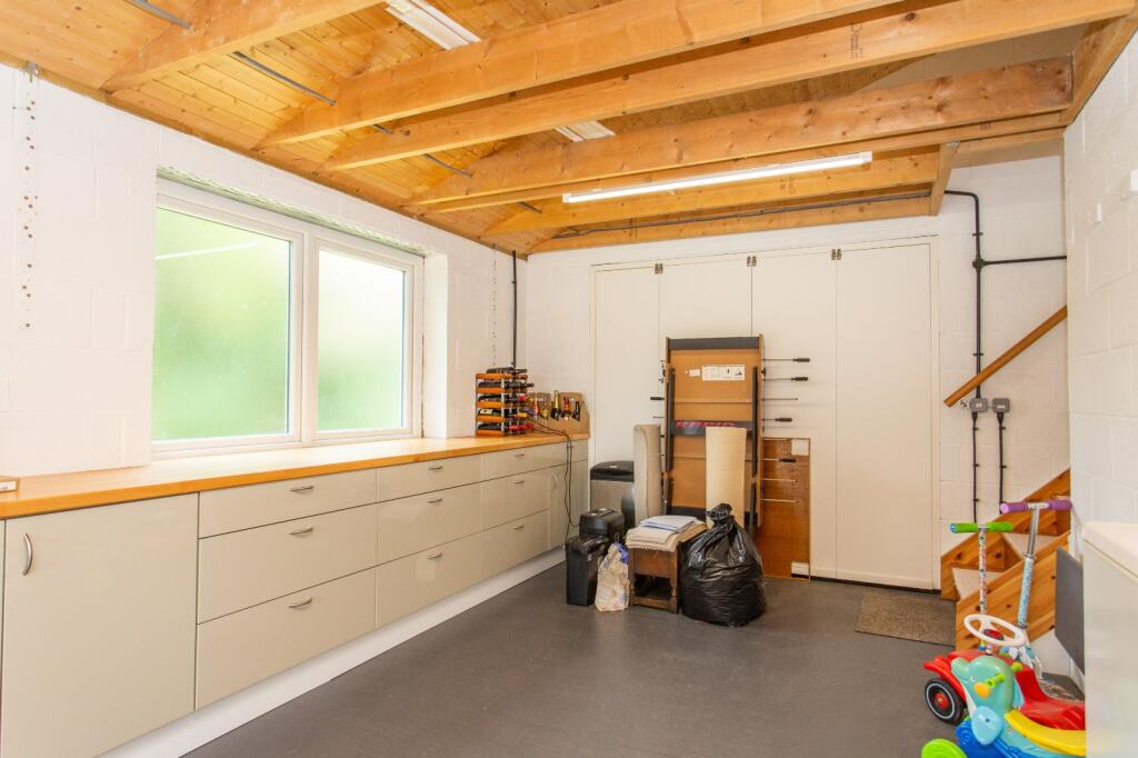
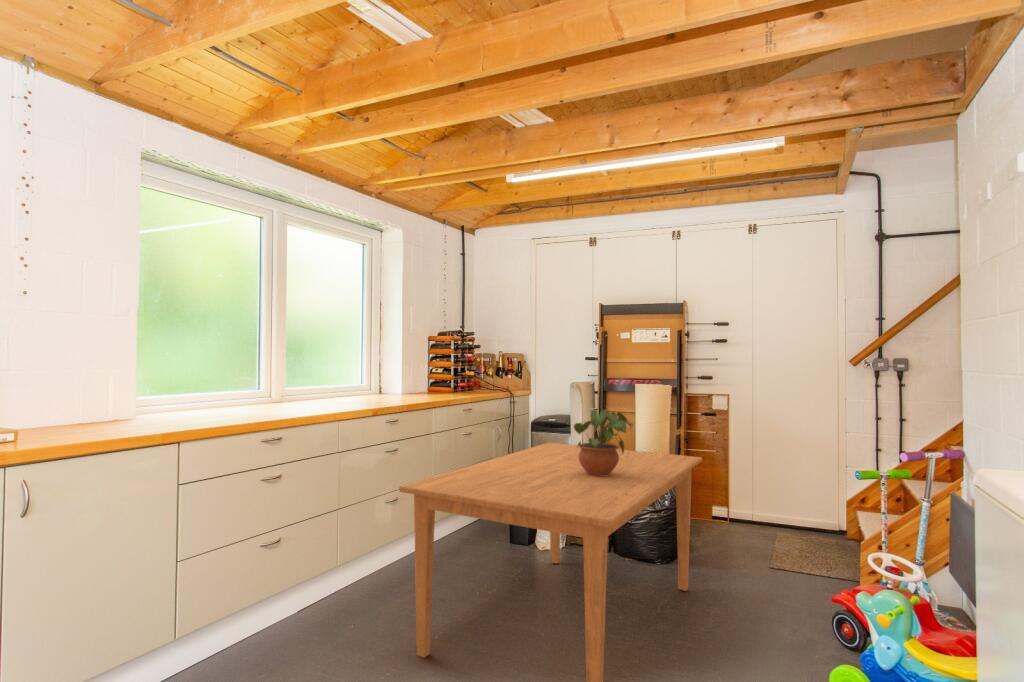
+ potted plant [573,404,634,476]
+ dining table [398,442,703,682]
